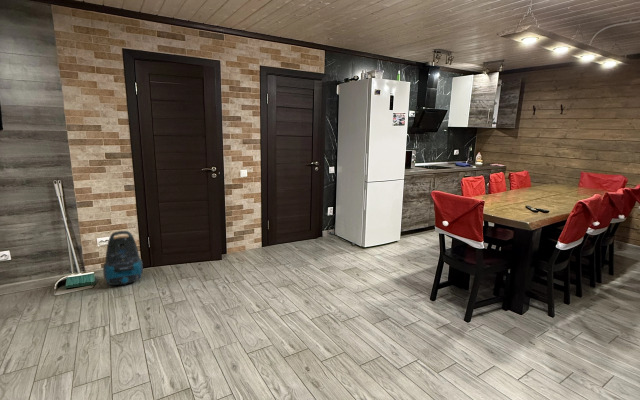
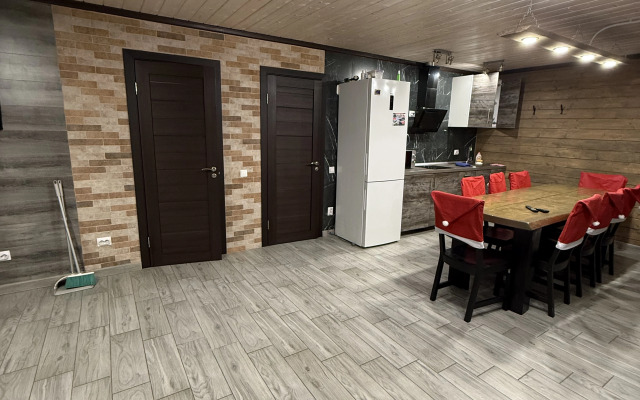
- vacuum cleaner [102,230,144,286]
